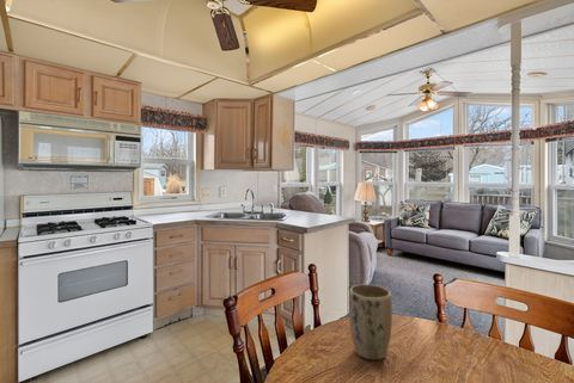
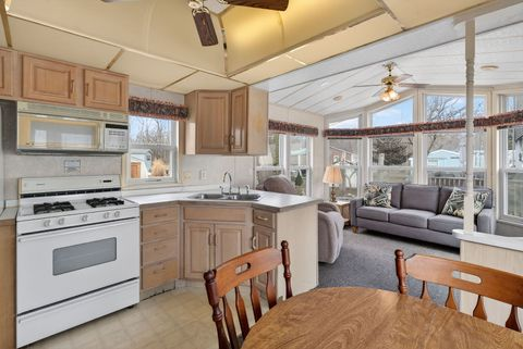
- plant pot [348,283,393,362]
